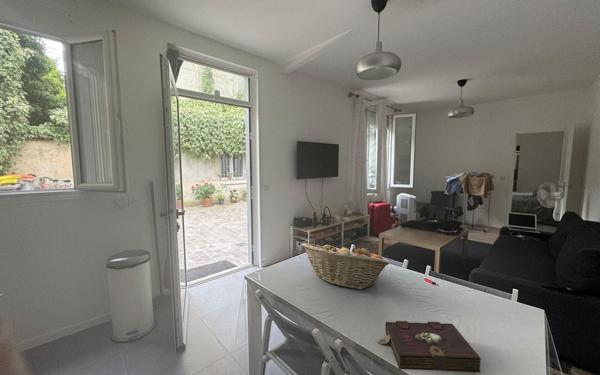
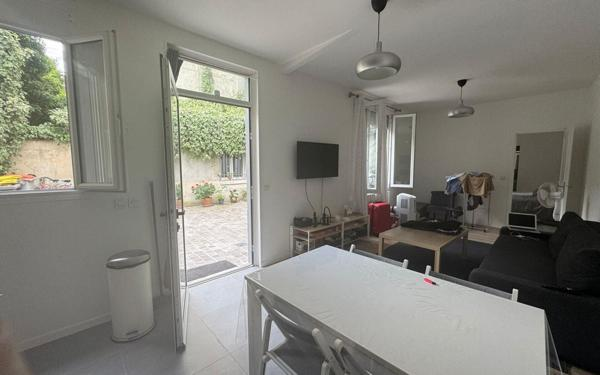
- fruit basket [300,242,391,290]
- book [376,320,482,374]
